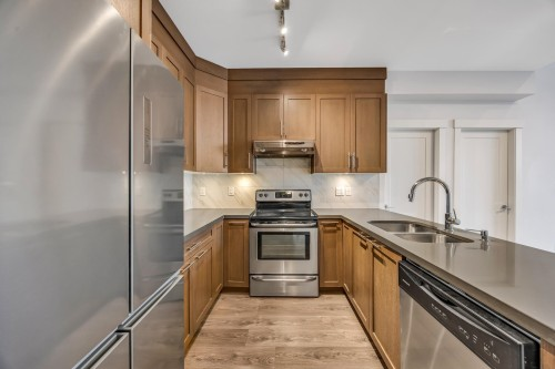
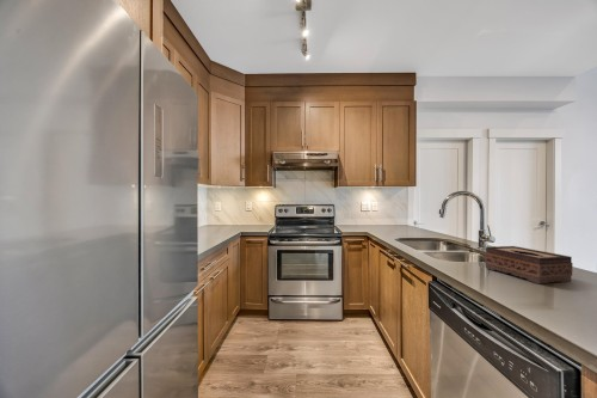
+ tissue box [484,245,574,284]
